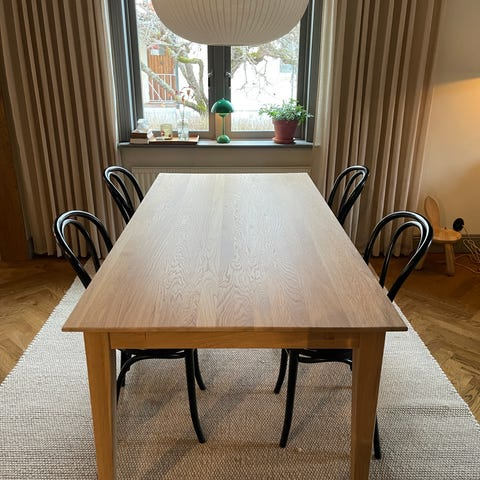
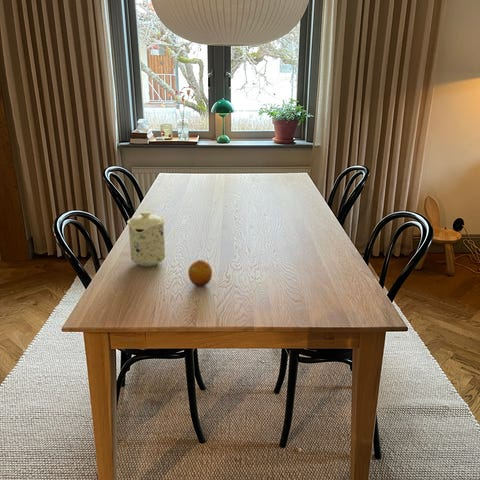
+ mug [126,210,166,267]
+ fruit [187,259,213,288]
